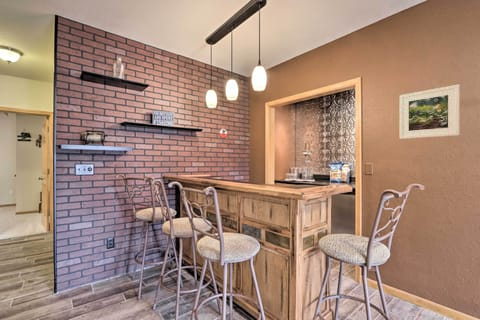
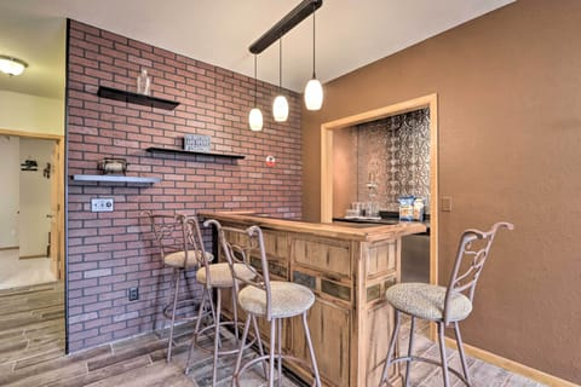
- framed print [399,84,461,140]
